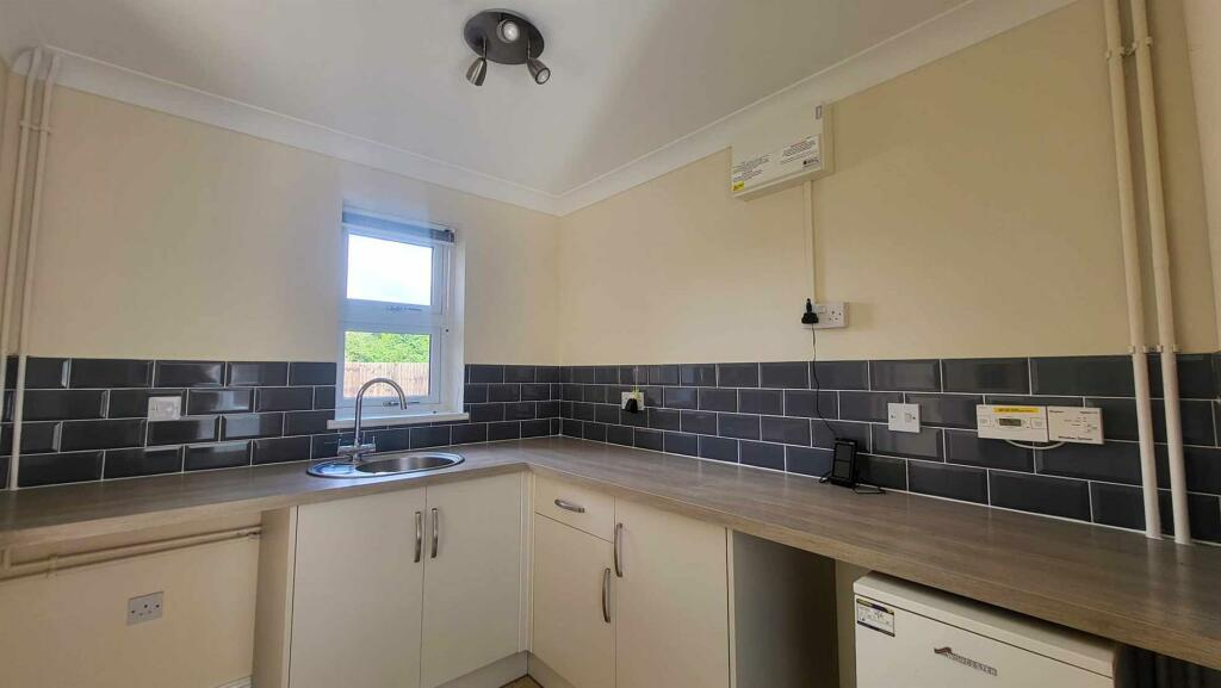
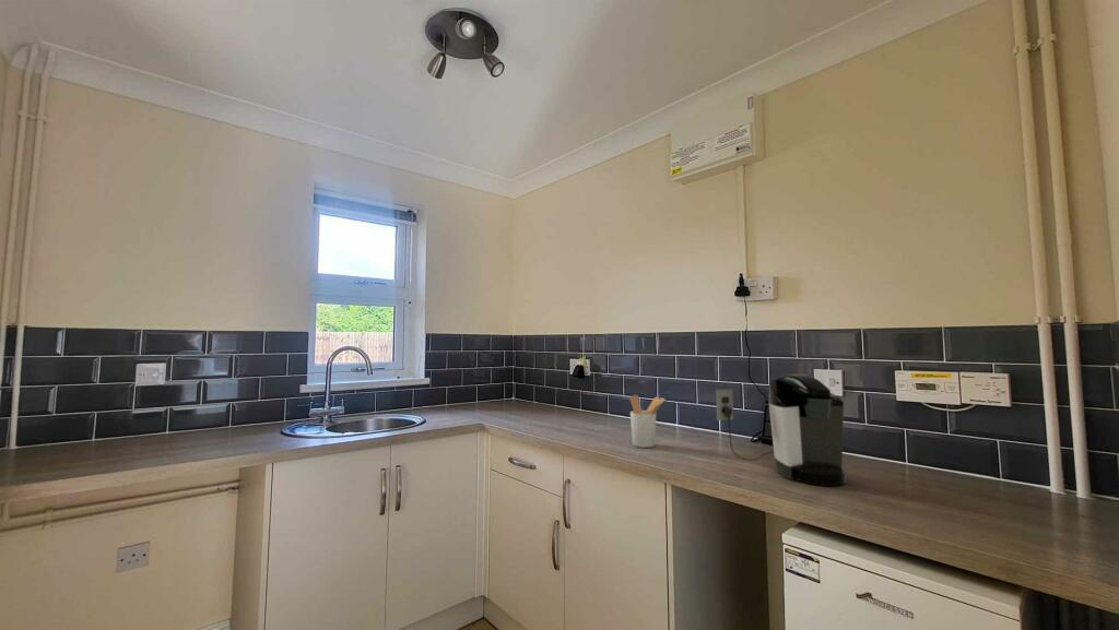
+ coffee maker [715,373,847,487]
+ utensil holder [629,394,667,449]
